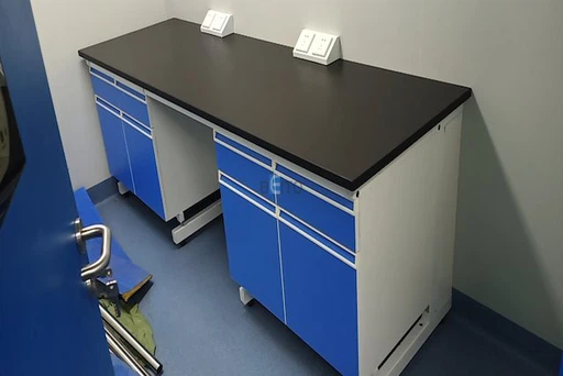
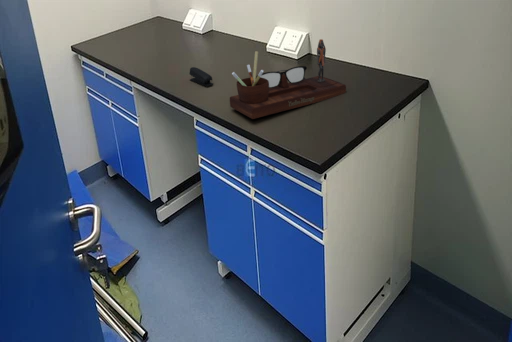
+ desk organizer [229,38,347,120]
+ stapler [188,66,214,87]
